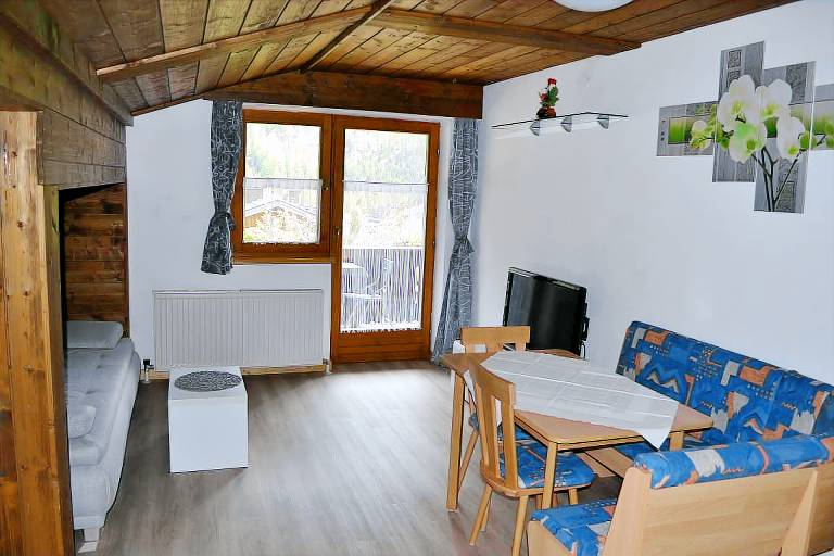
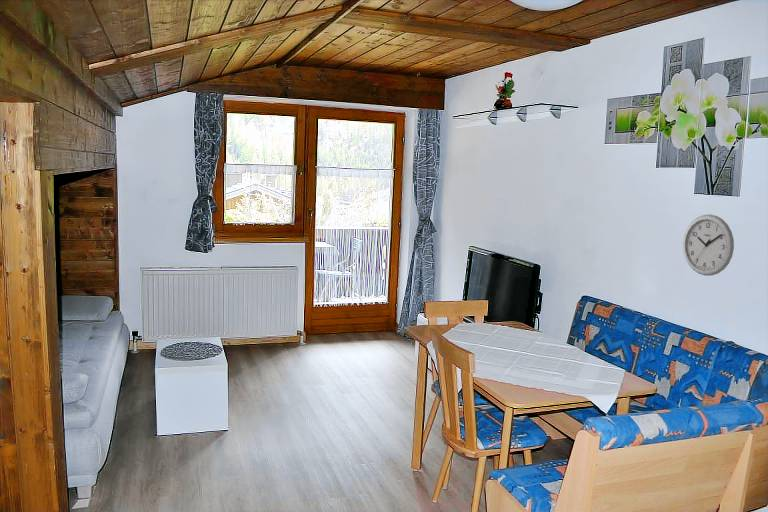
+ wall clock [682,213,735,277]
